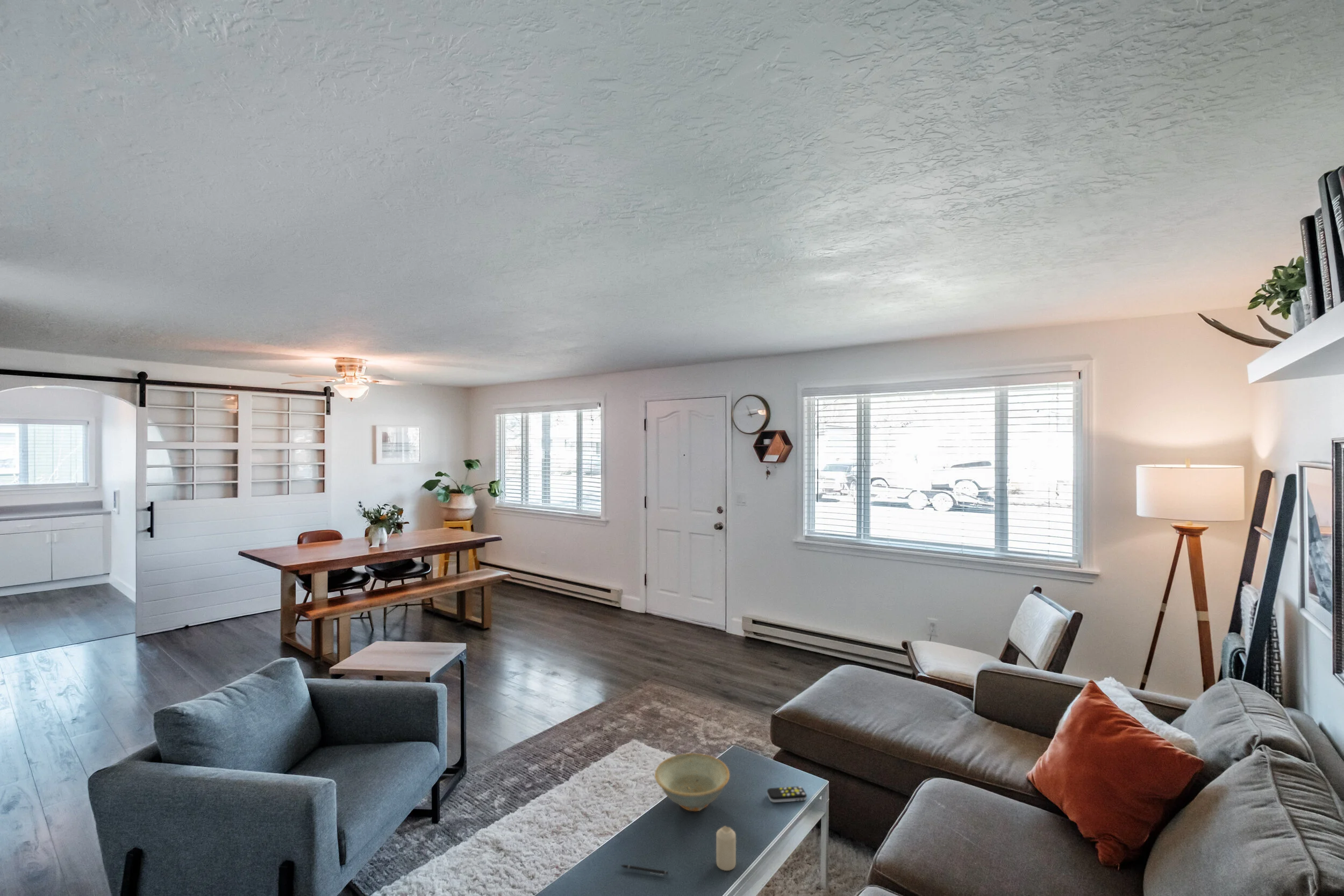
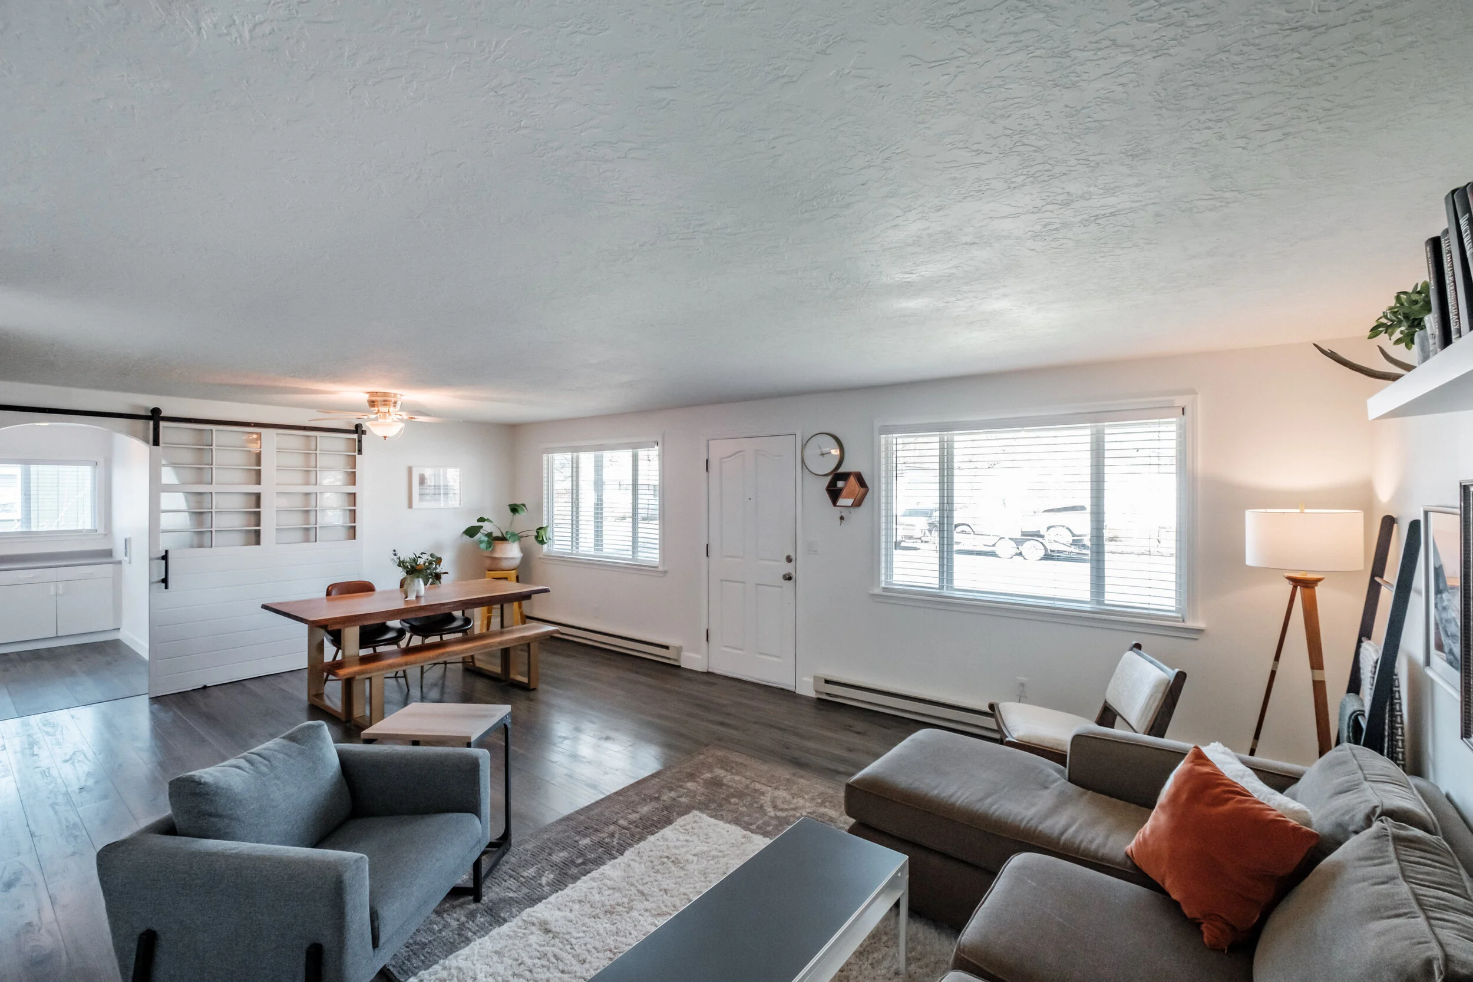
- dish [654,752,730,812]
- candle [716,825,737,871]
- pen [620,864,669,876]
- remote control [767,786,807,803]
